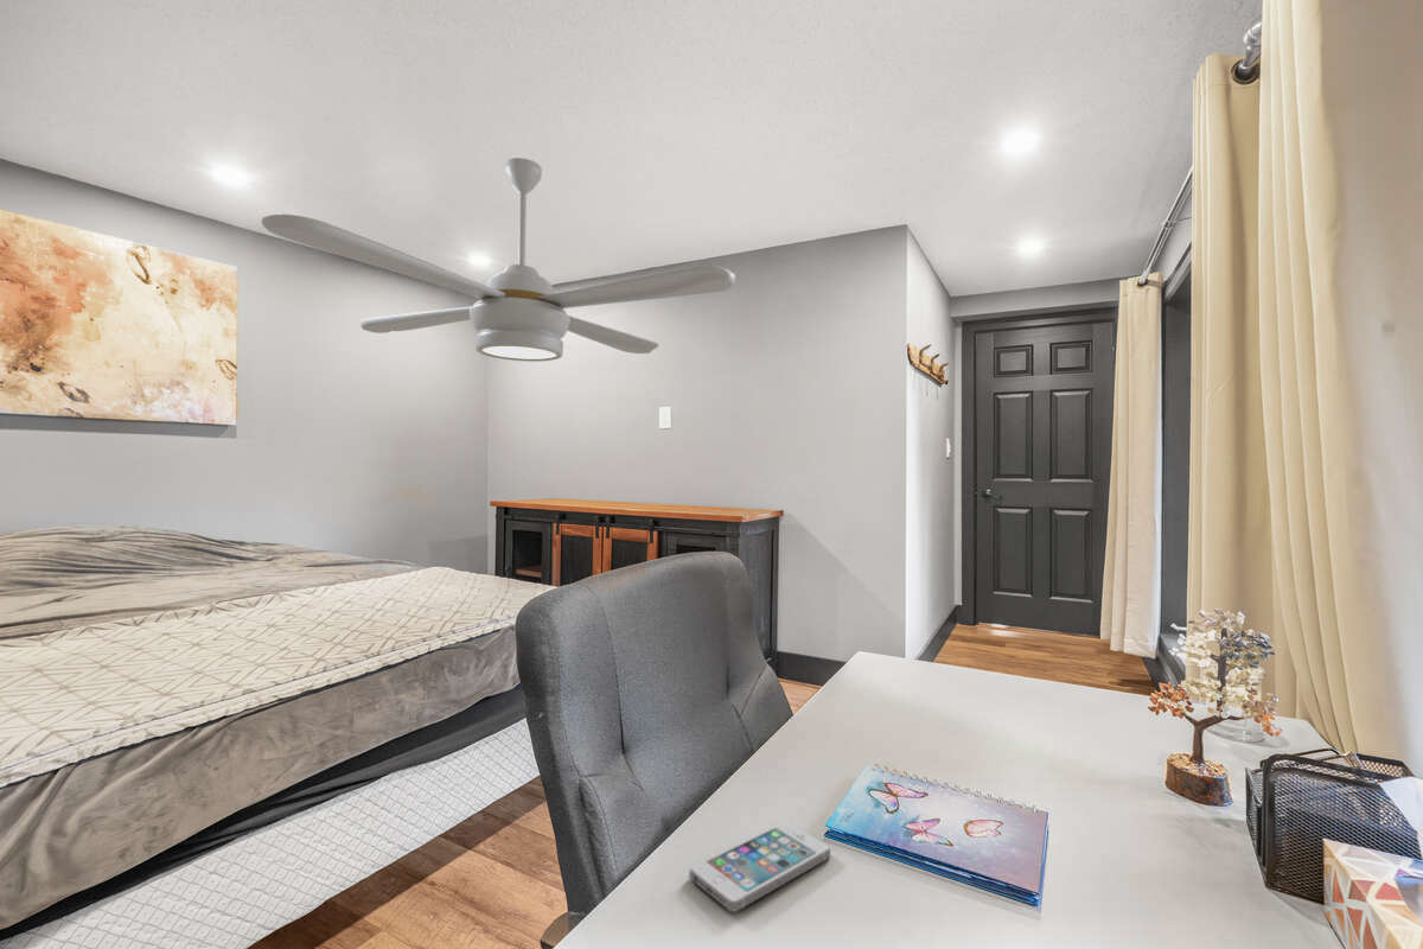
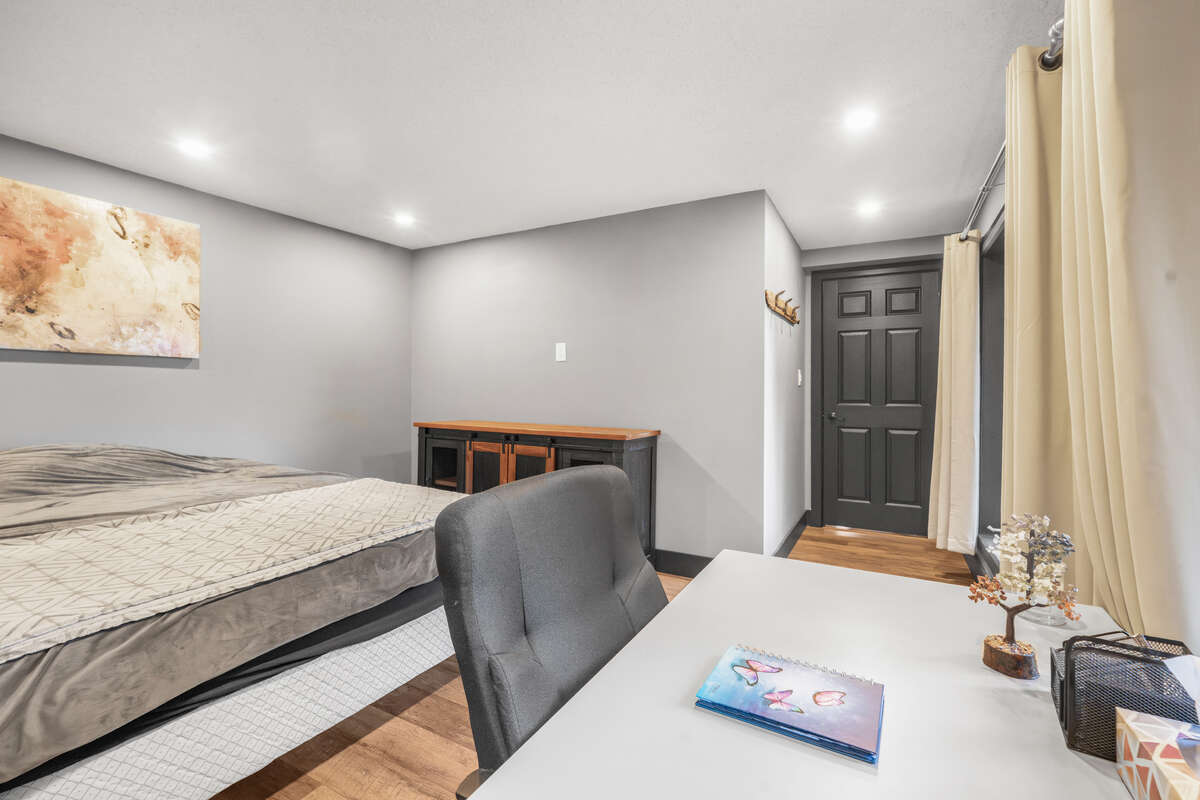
- smartphone [688,821,831,913]
- ceiling fan [260,157,736,363]
